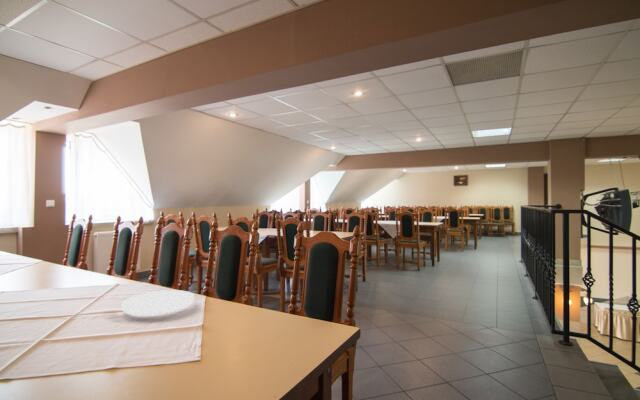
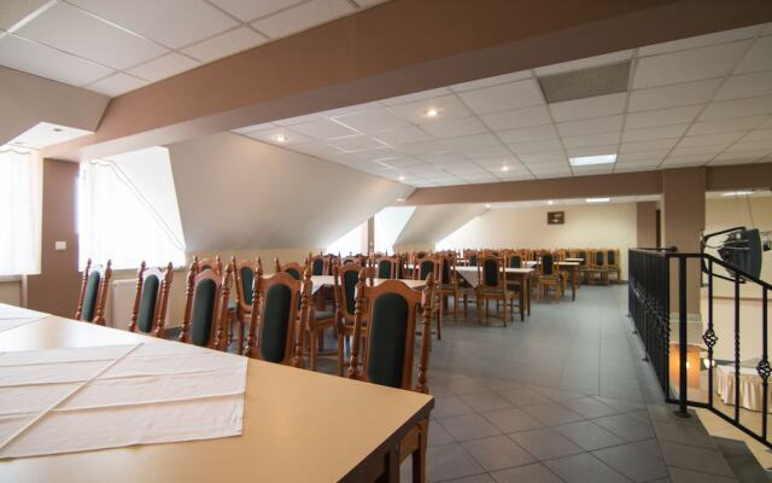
- plate [121,289,195,316]
